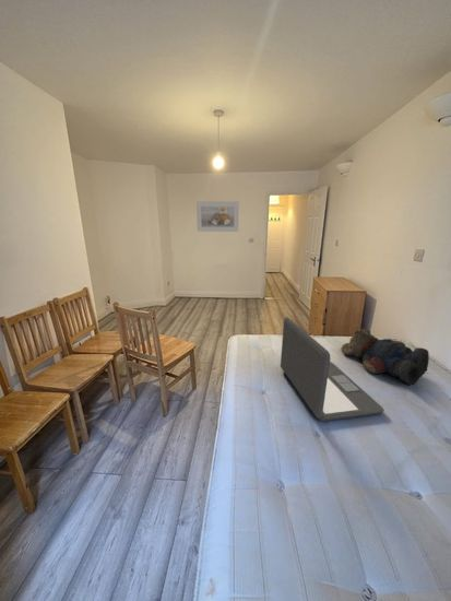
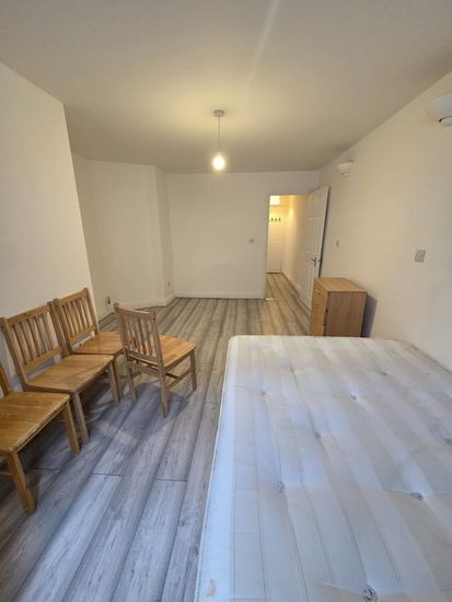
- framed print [195,201,240,233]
- laptop [280,316,385,422]
- teddy bear [341,328,430,387]
